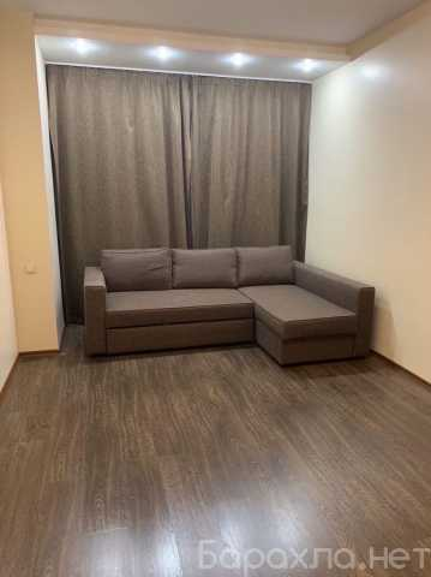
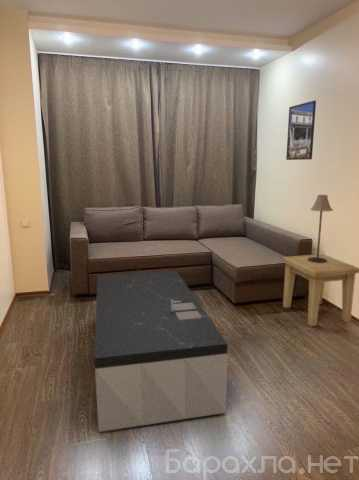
+ coffee table [93,269,229,433]
+ table lamp [308,194,334,263]
+ side table [282,253,359,327]
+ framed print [285,100,317,161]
